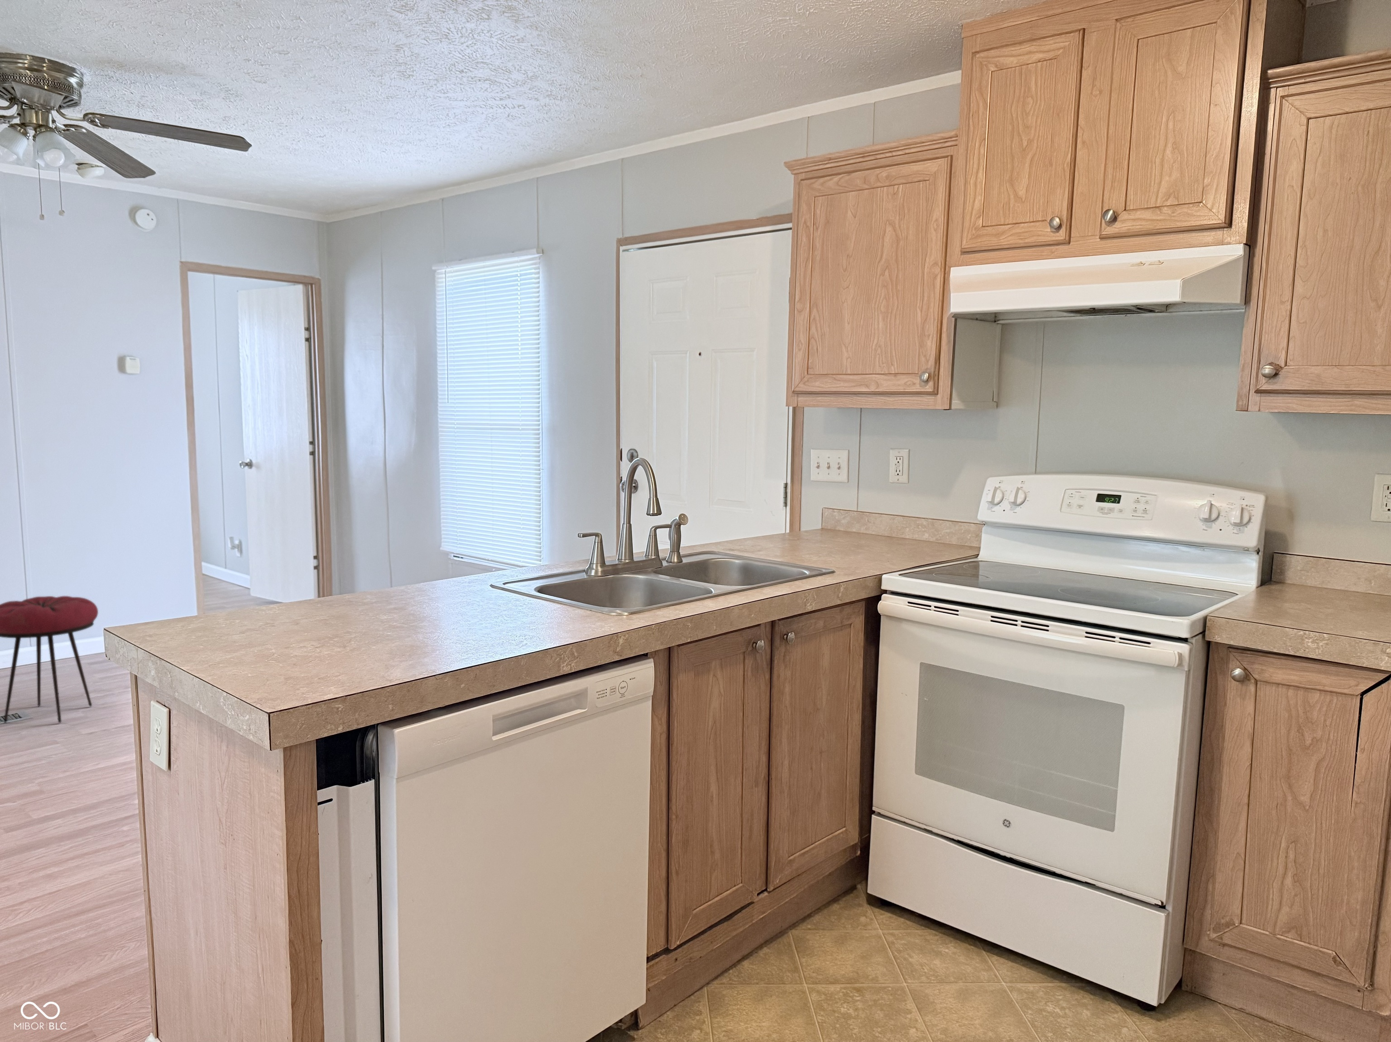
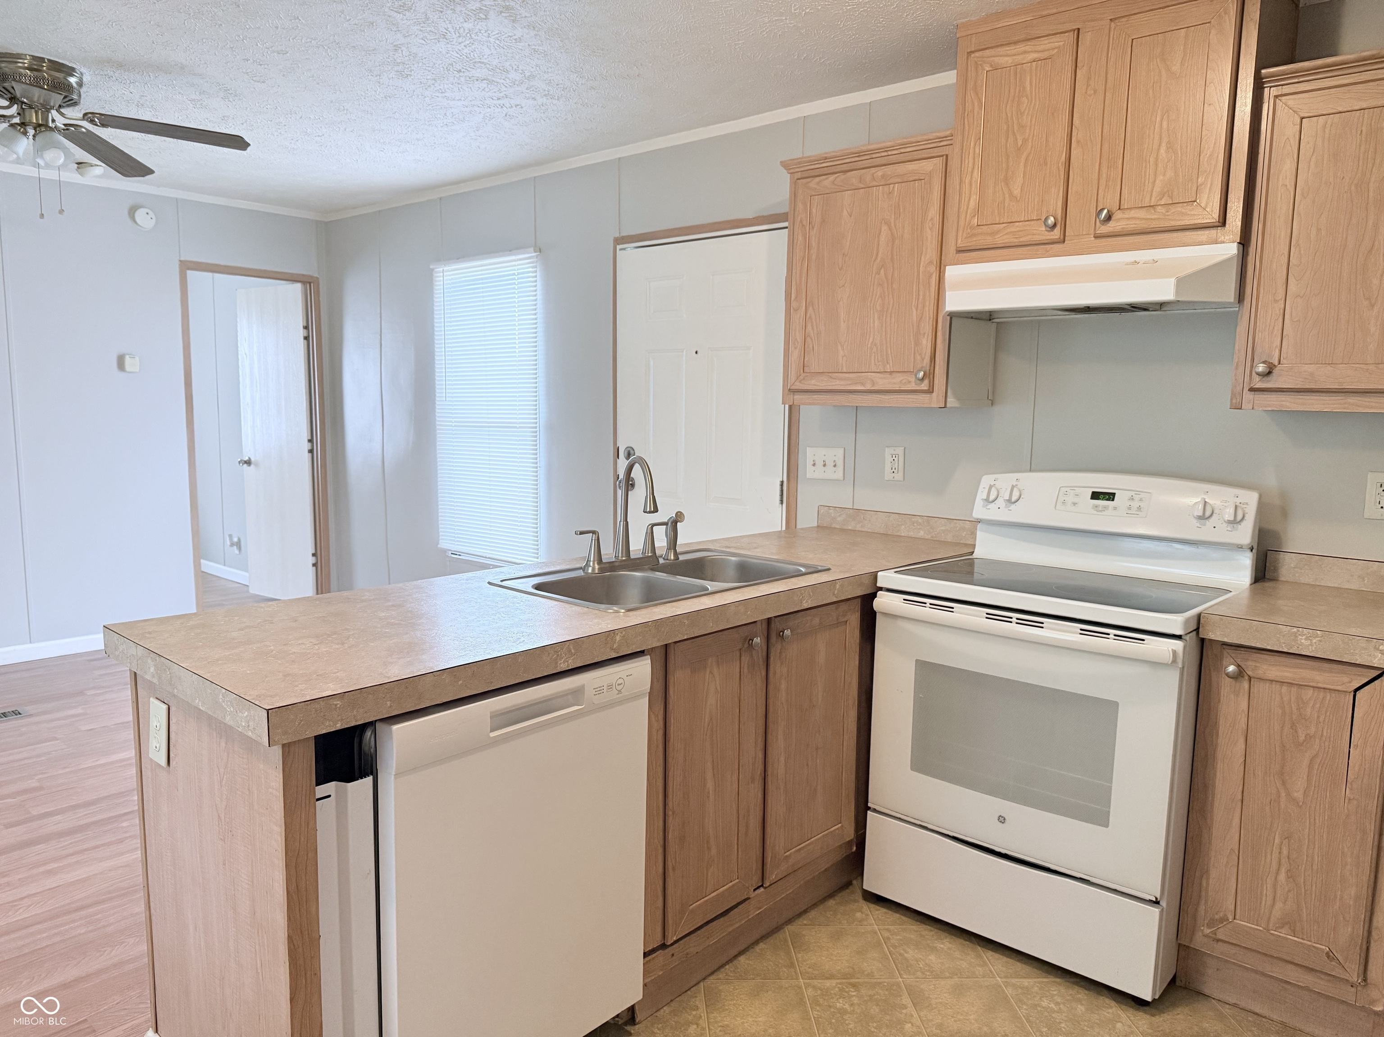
- stool [0,595,99,723]
